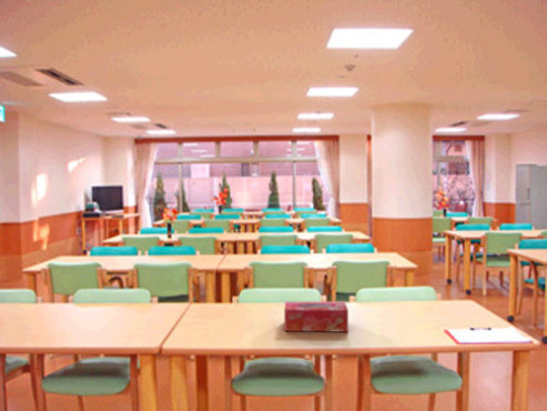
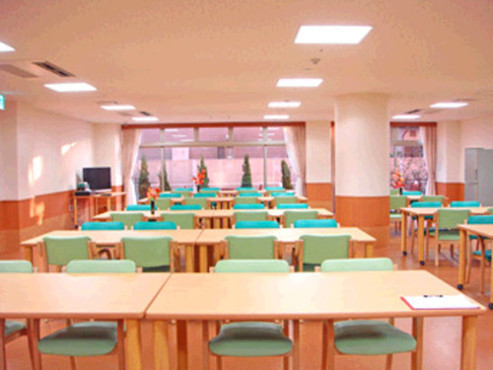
- tissue box [283,301,350,333]
